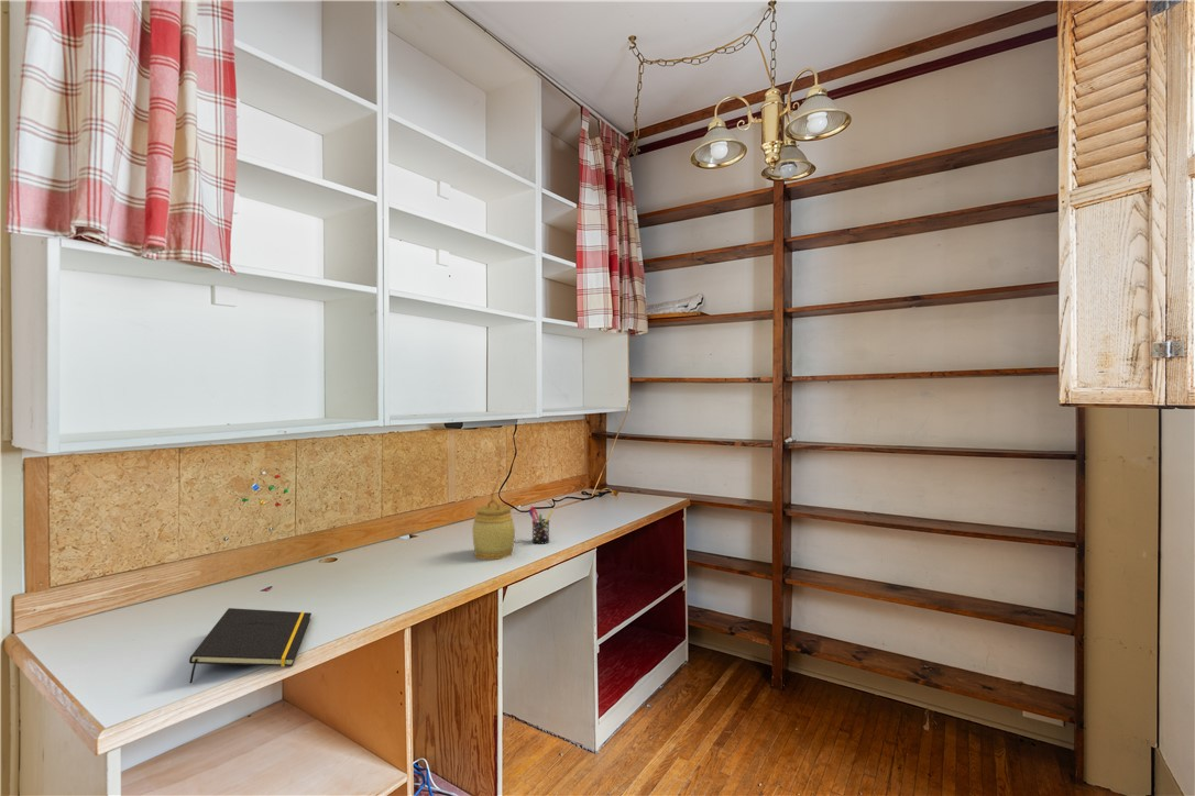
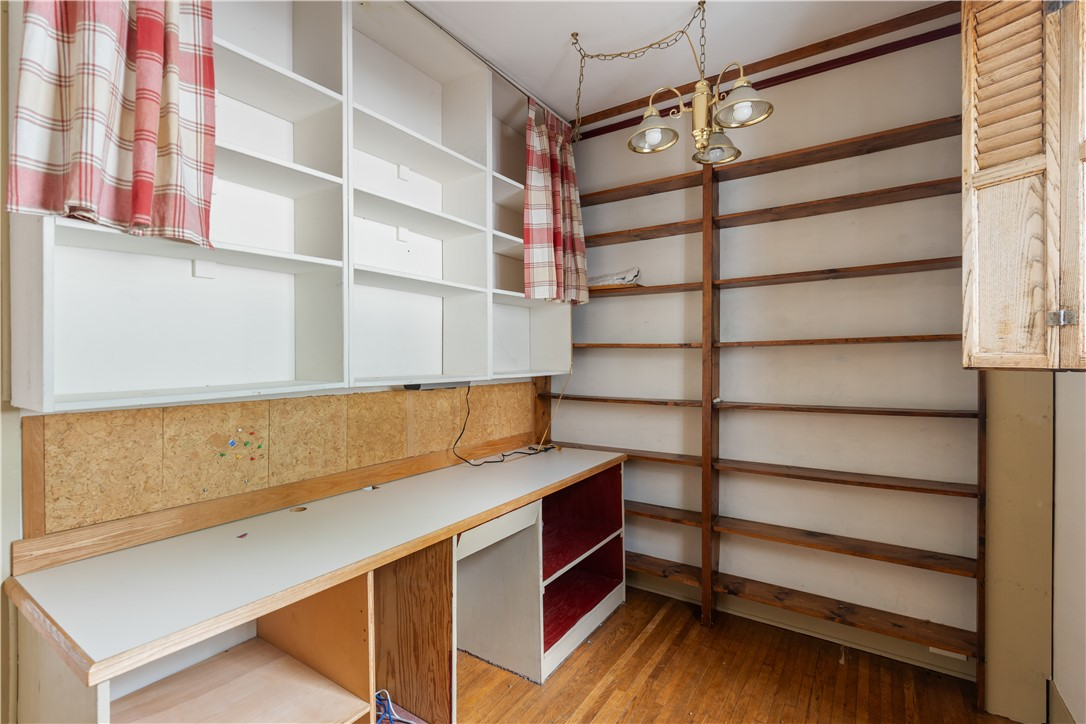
- notepad [188,607,313,684]
- pen holder [527,505,555,544]
- jar [471,498,516,561]
